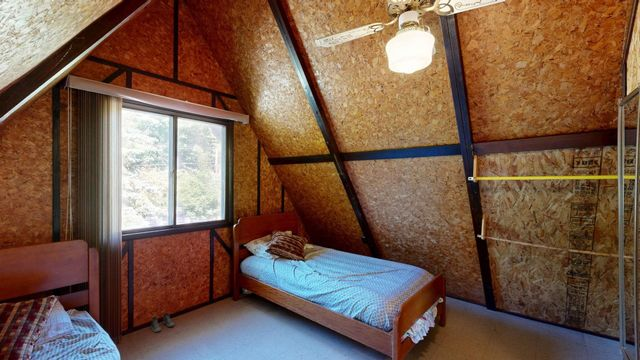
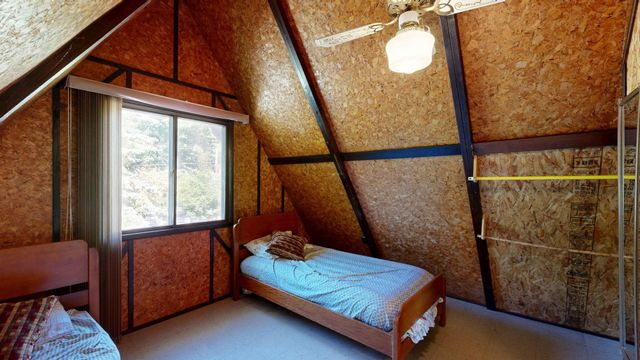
- sneaker [150,312,175,333]
